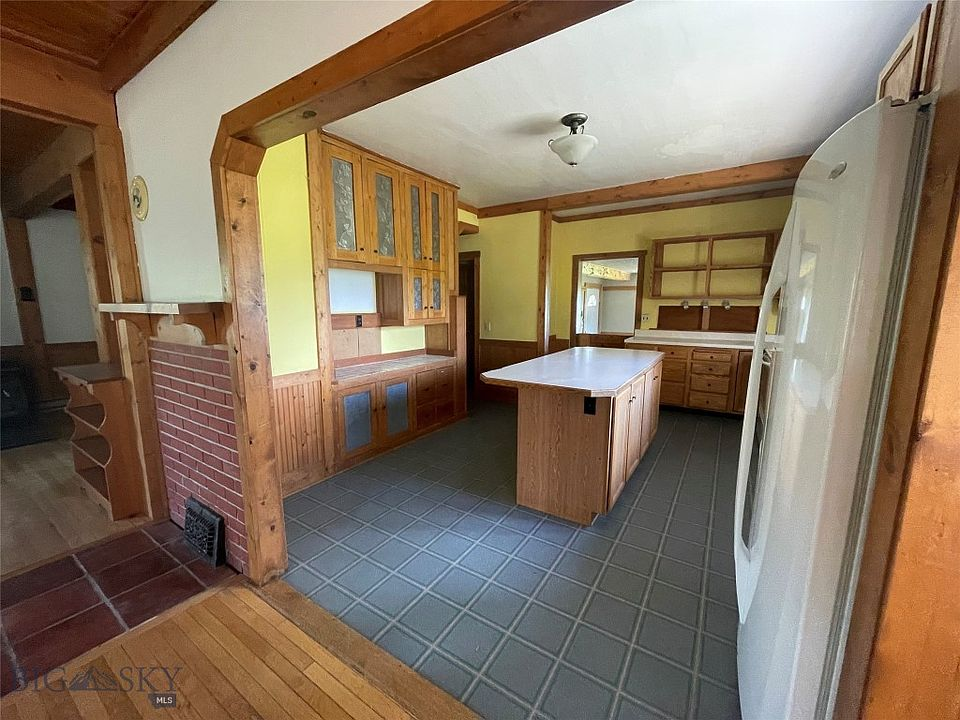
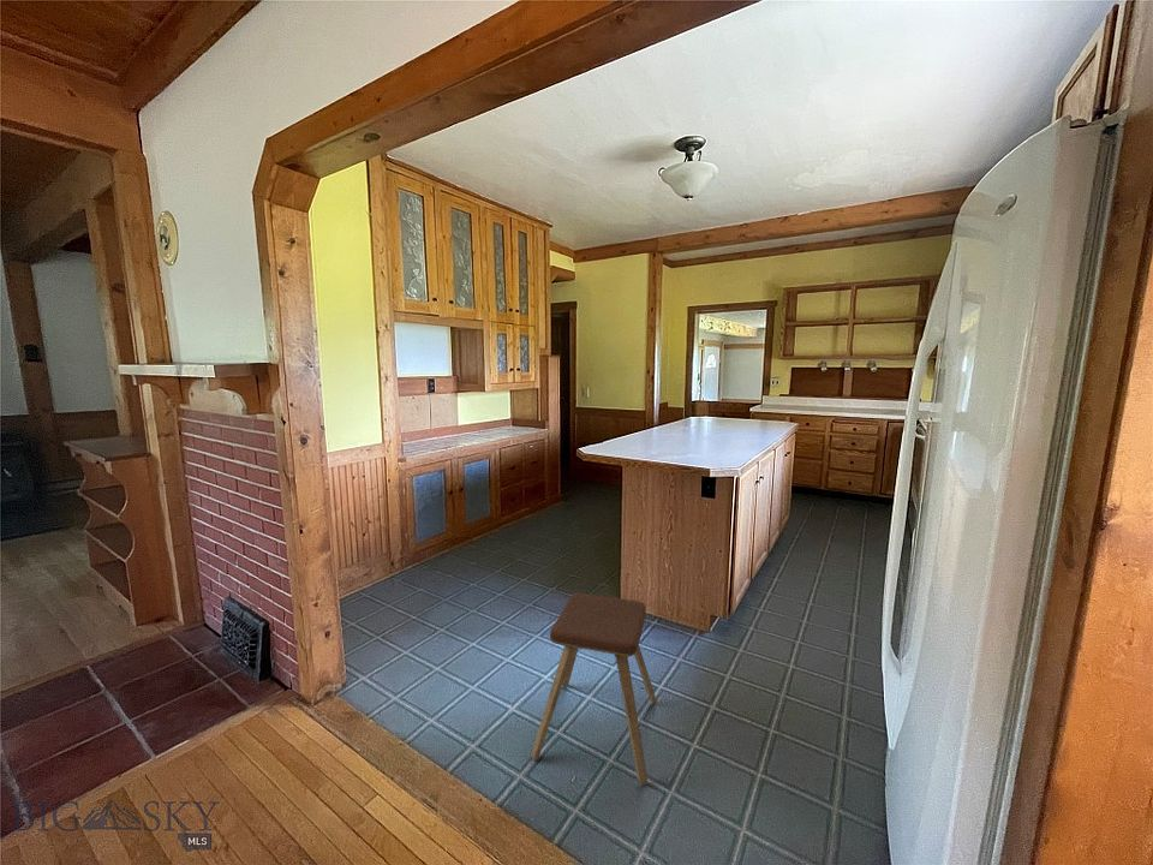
+ music stool [531,592,658,787]
